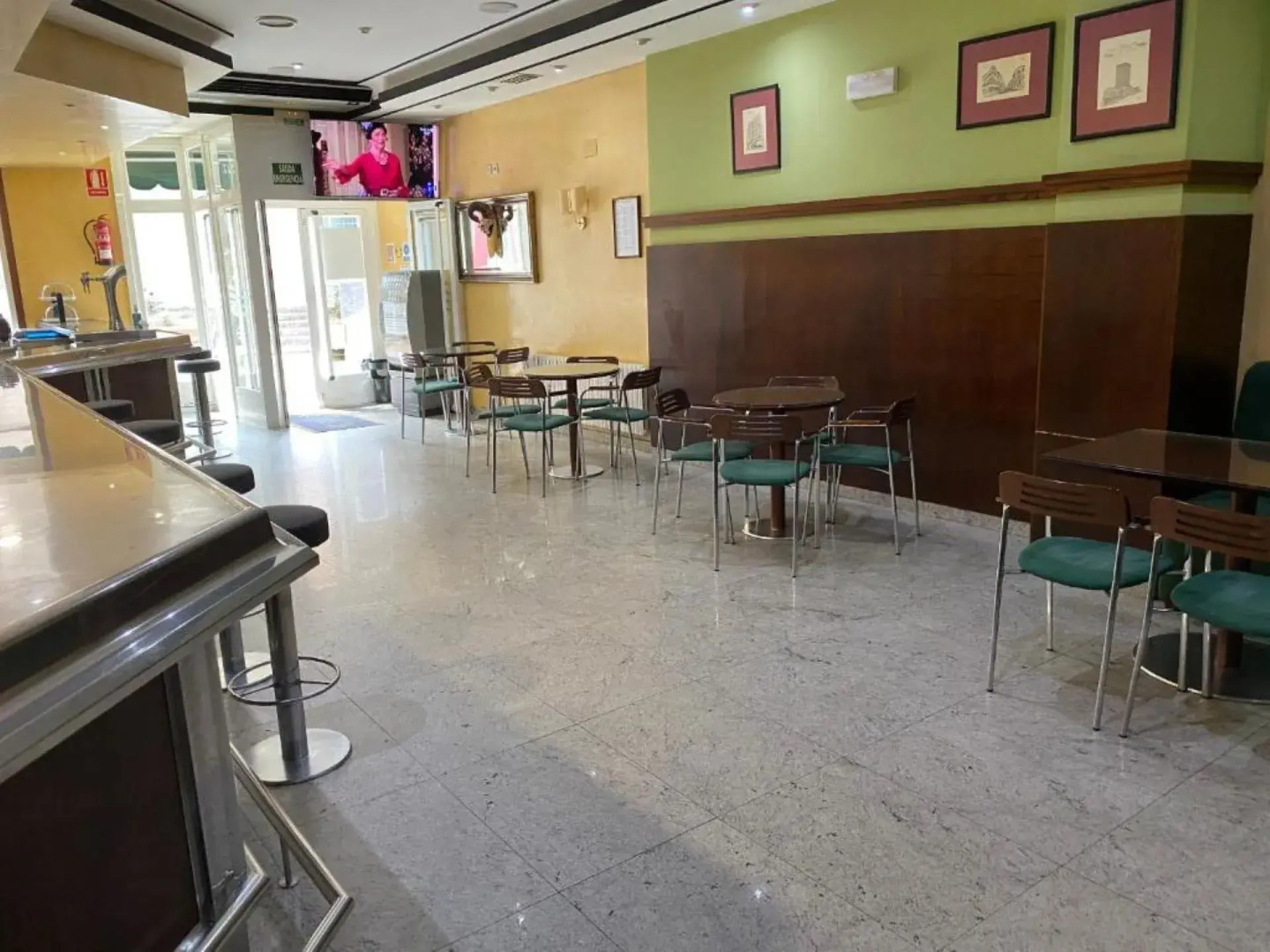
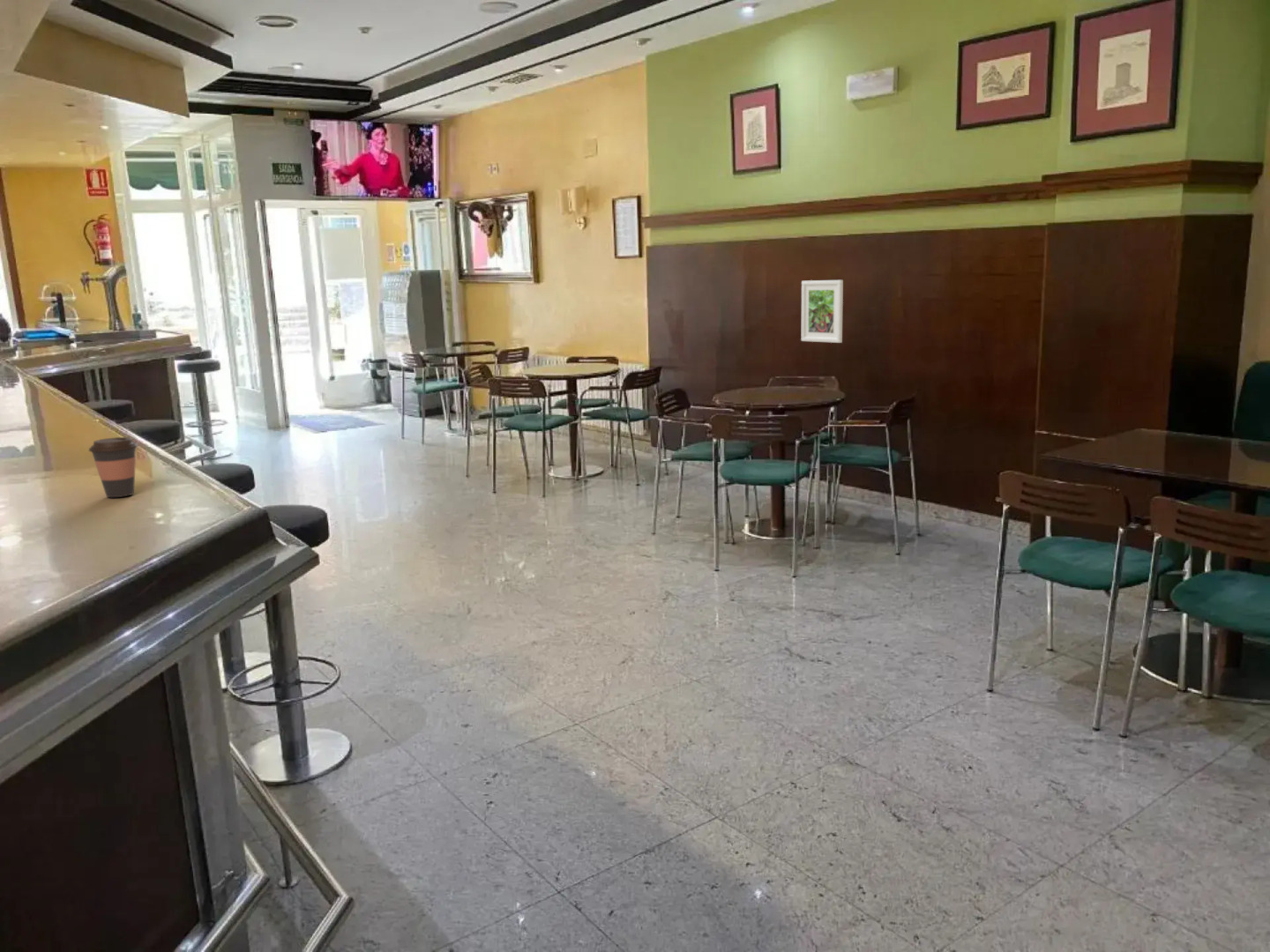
+ coffee cup [88,436,138,498]
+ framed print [800,279,844,344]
